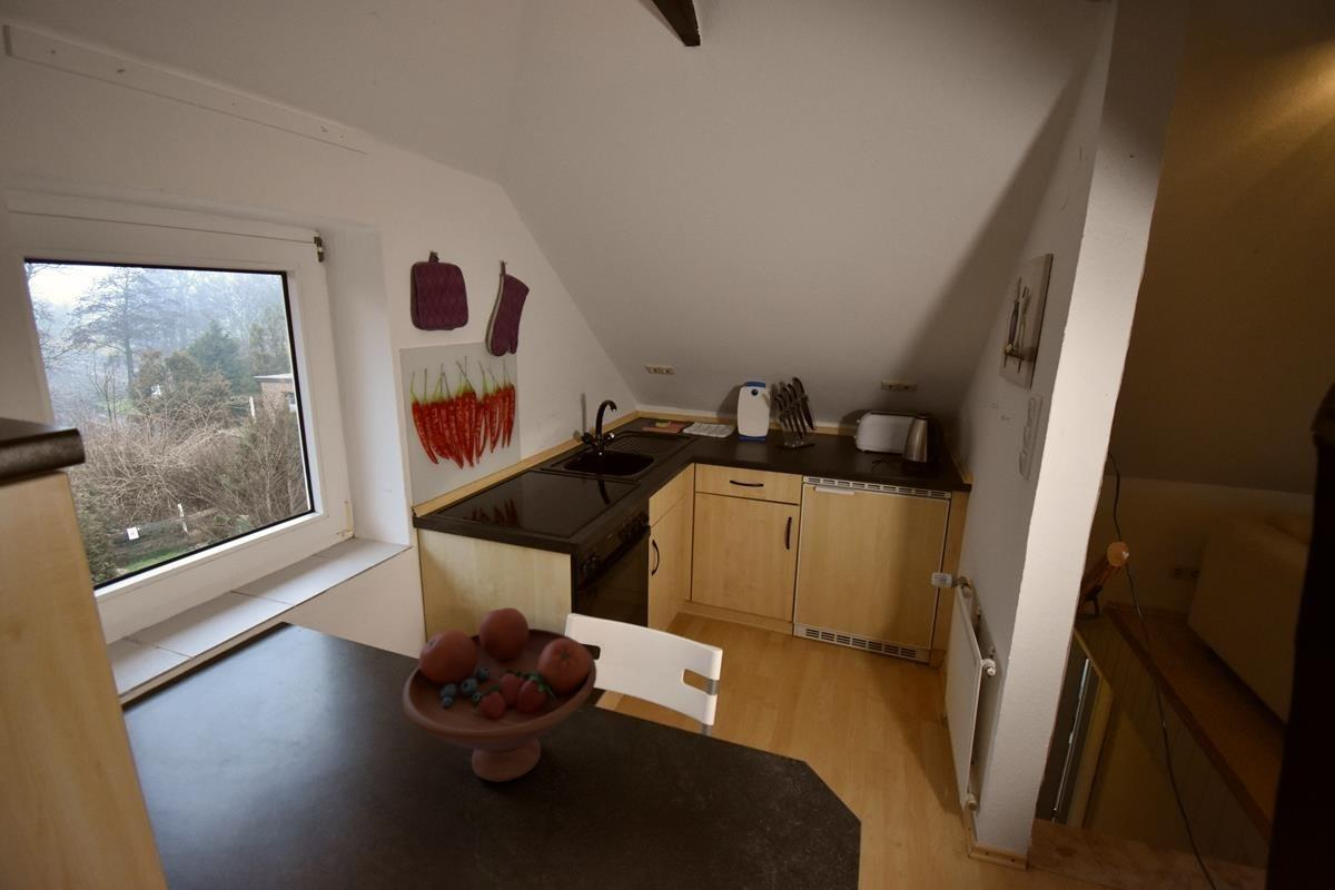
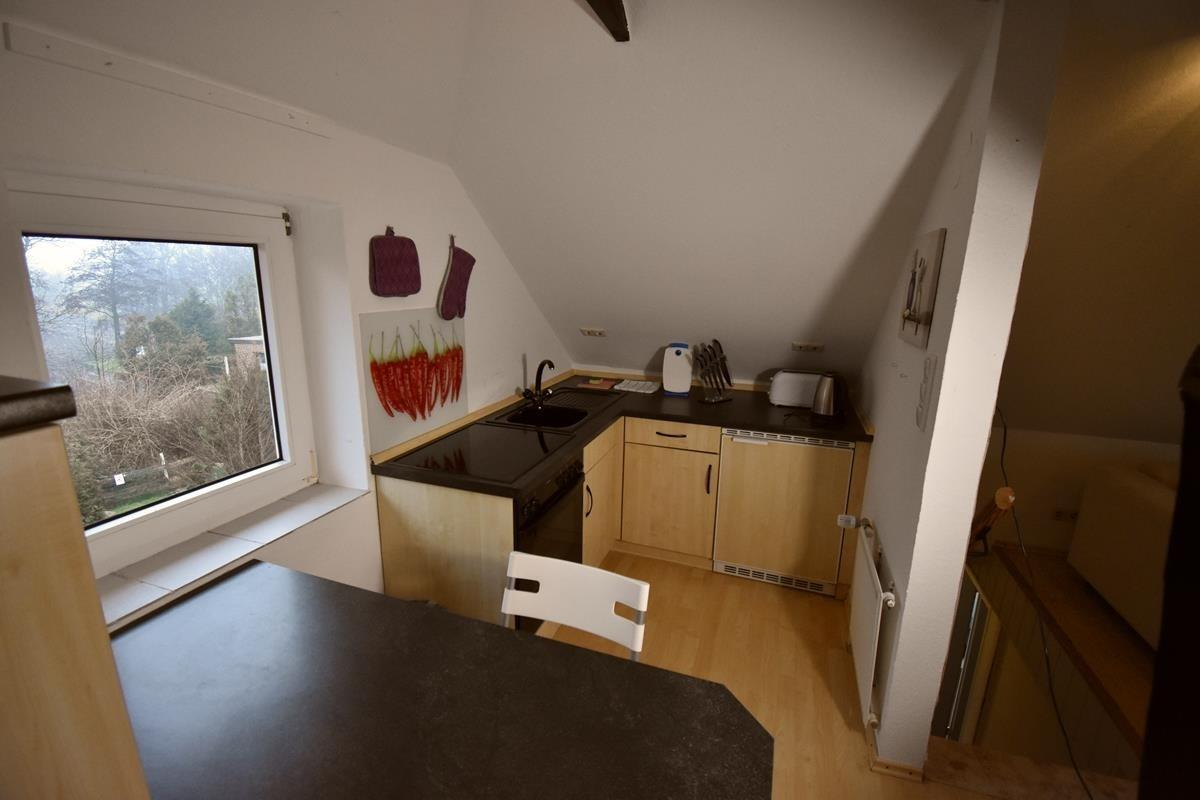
- fruit bowl [402,606,597,783]
